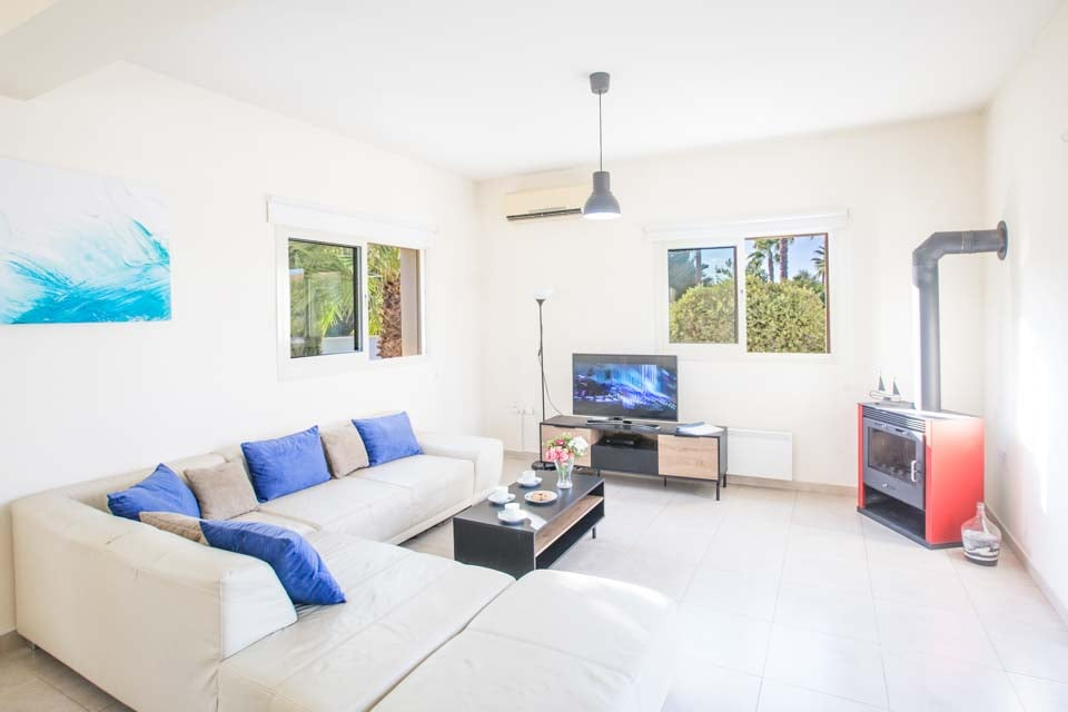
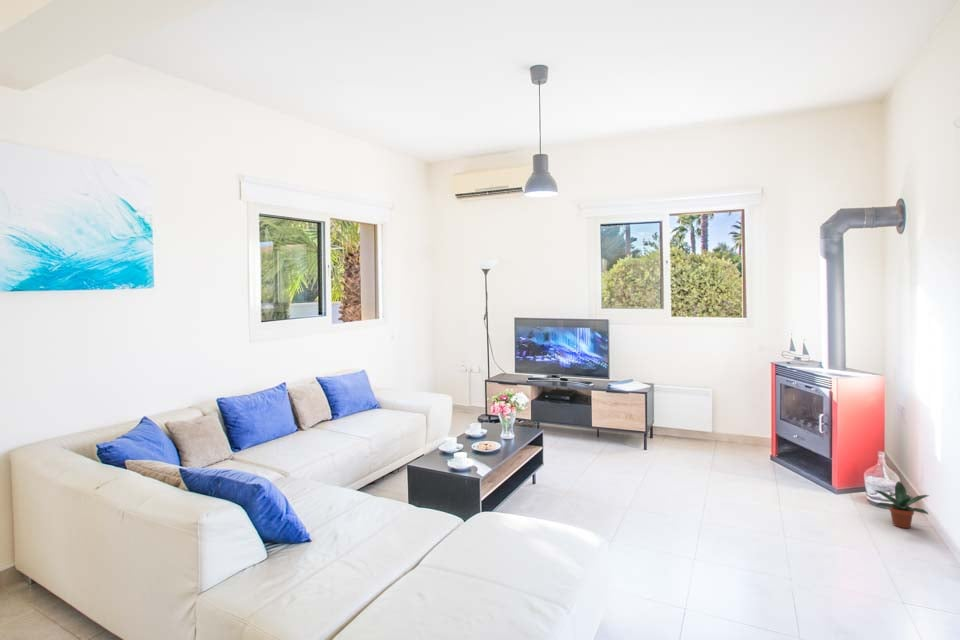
+ potted plant [873,480,930,529]
